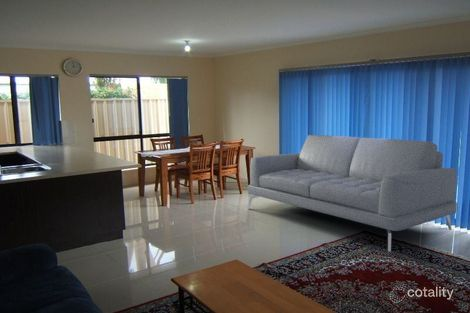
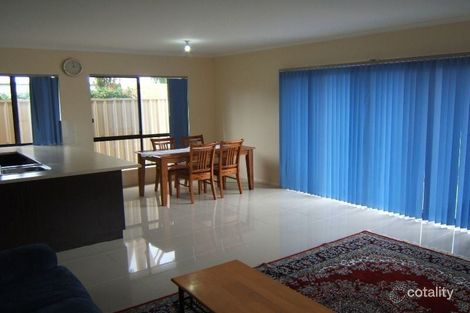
- sofa [247,134,458,253]
